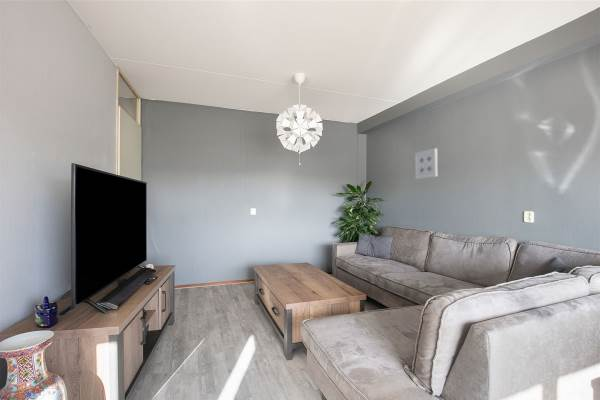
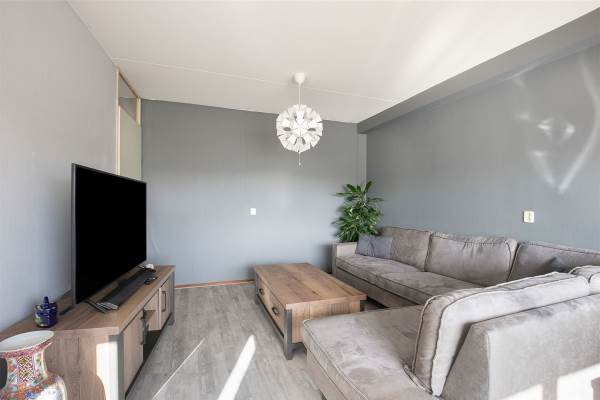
- wall art [414,147,439,180]
